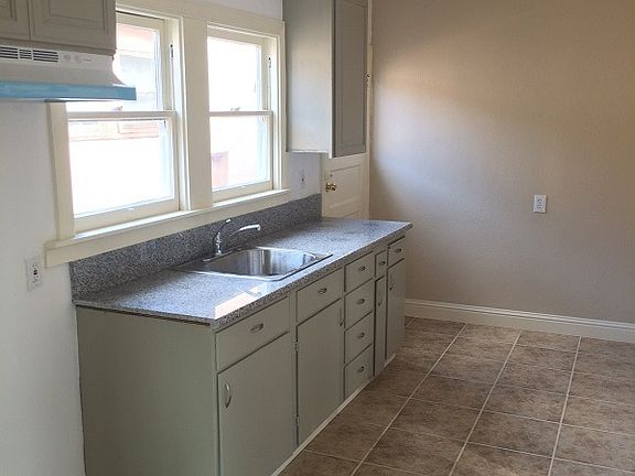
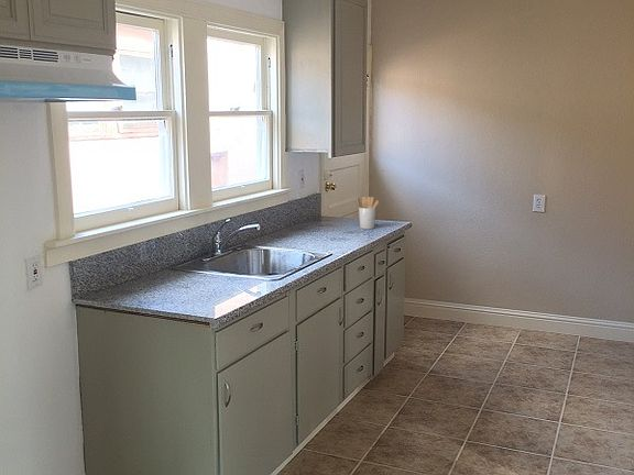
+ utensil holder [356,196,380,230]
